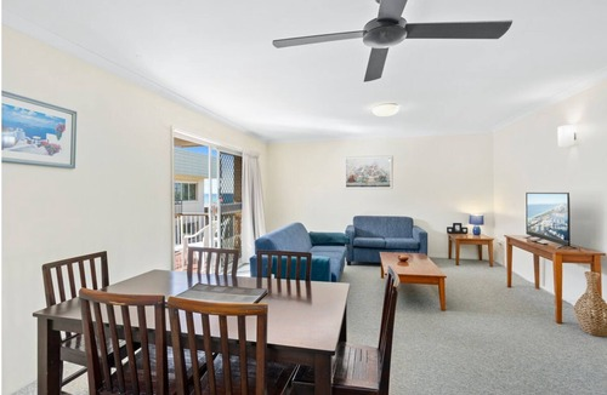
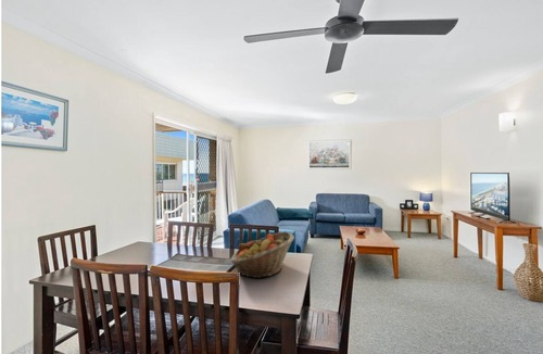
+ fruit basket [230,230,295,279]
